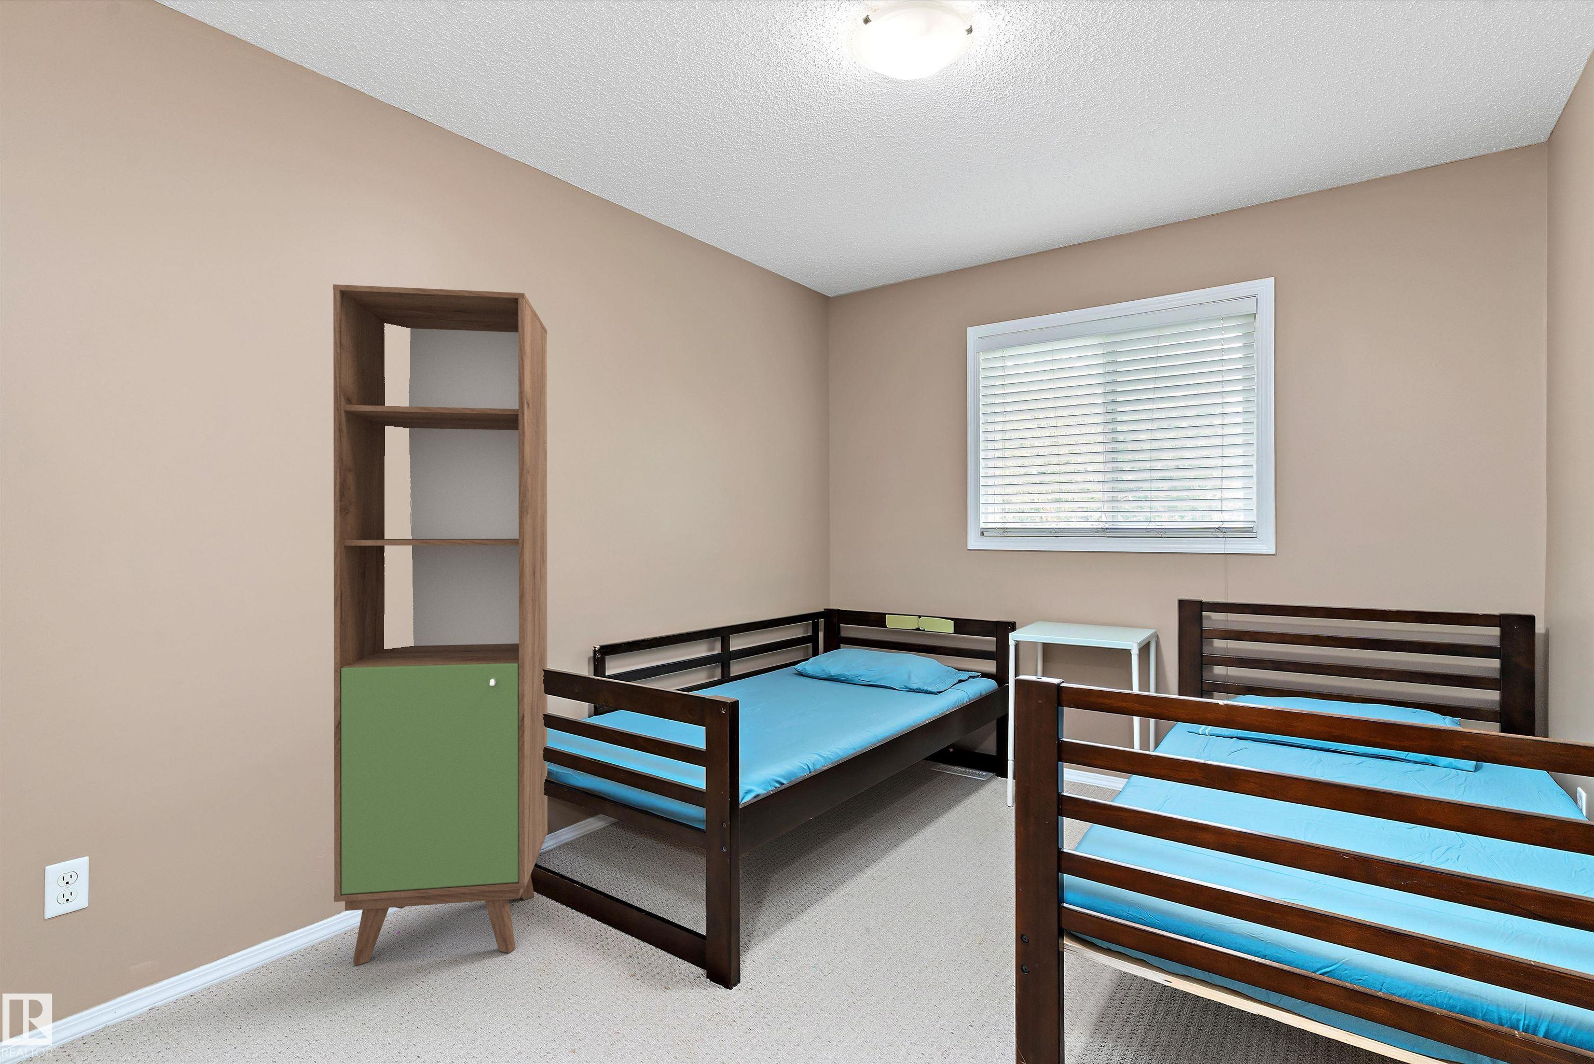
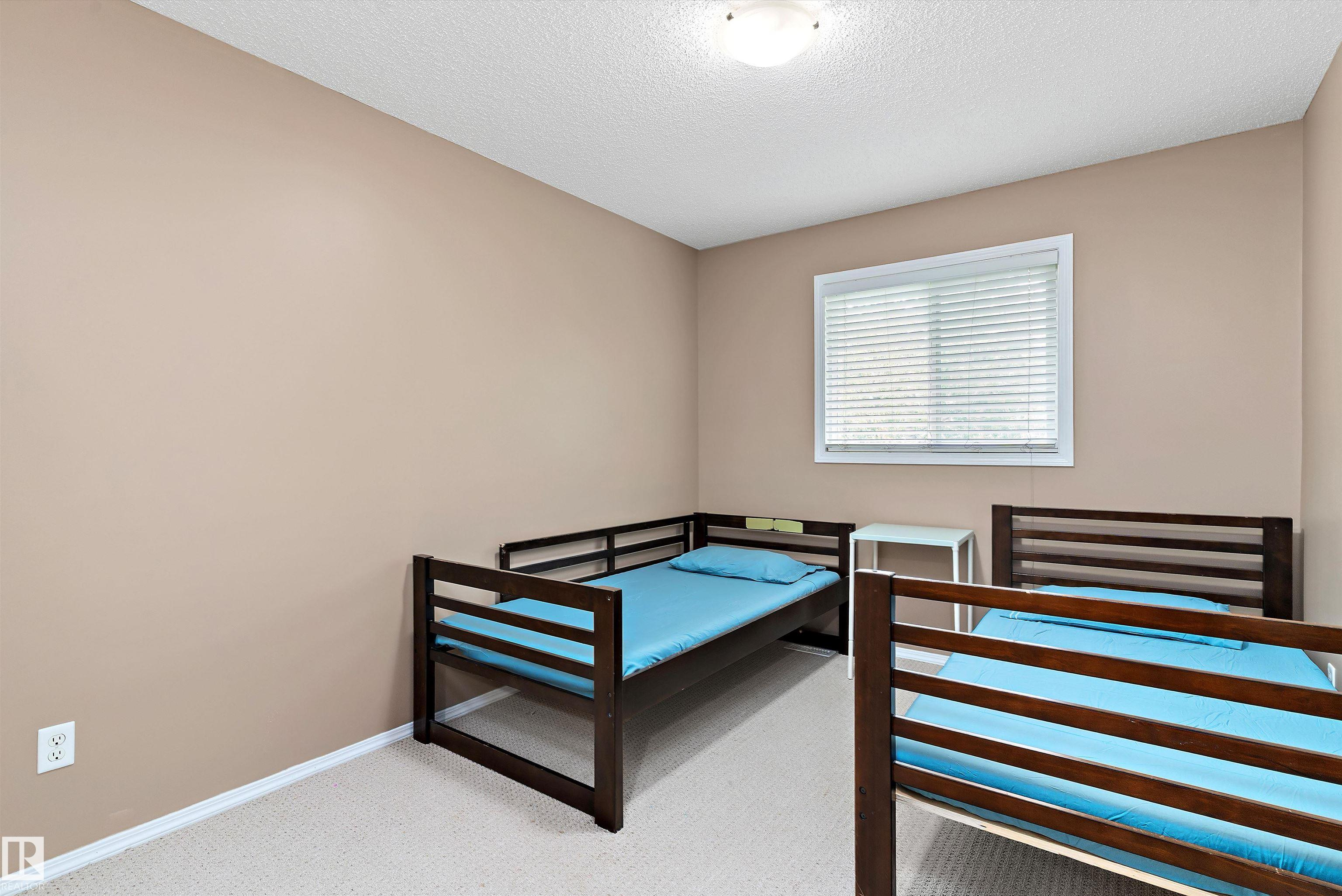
- cabinet [333,284,549,965]
